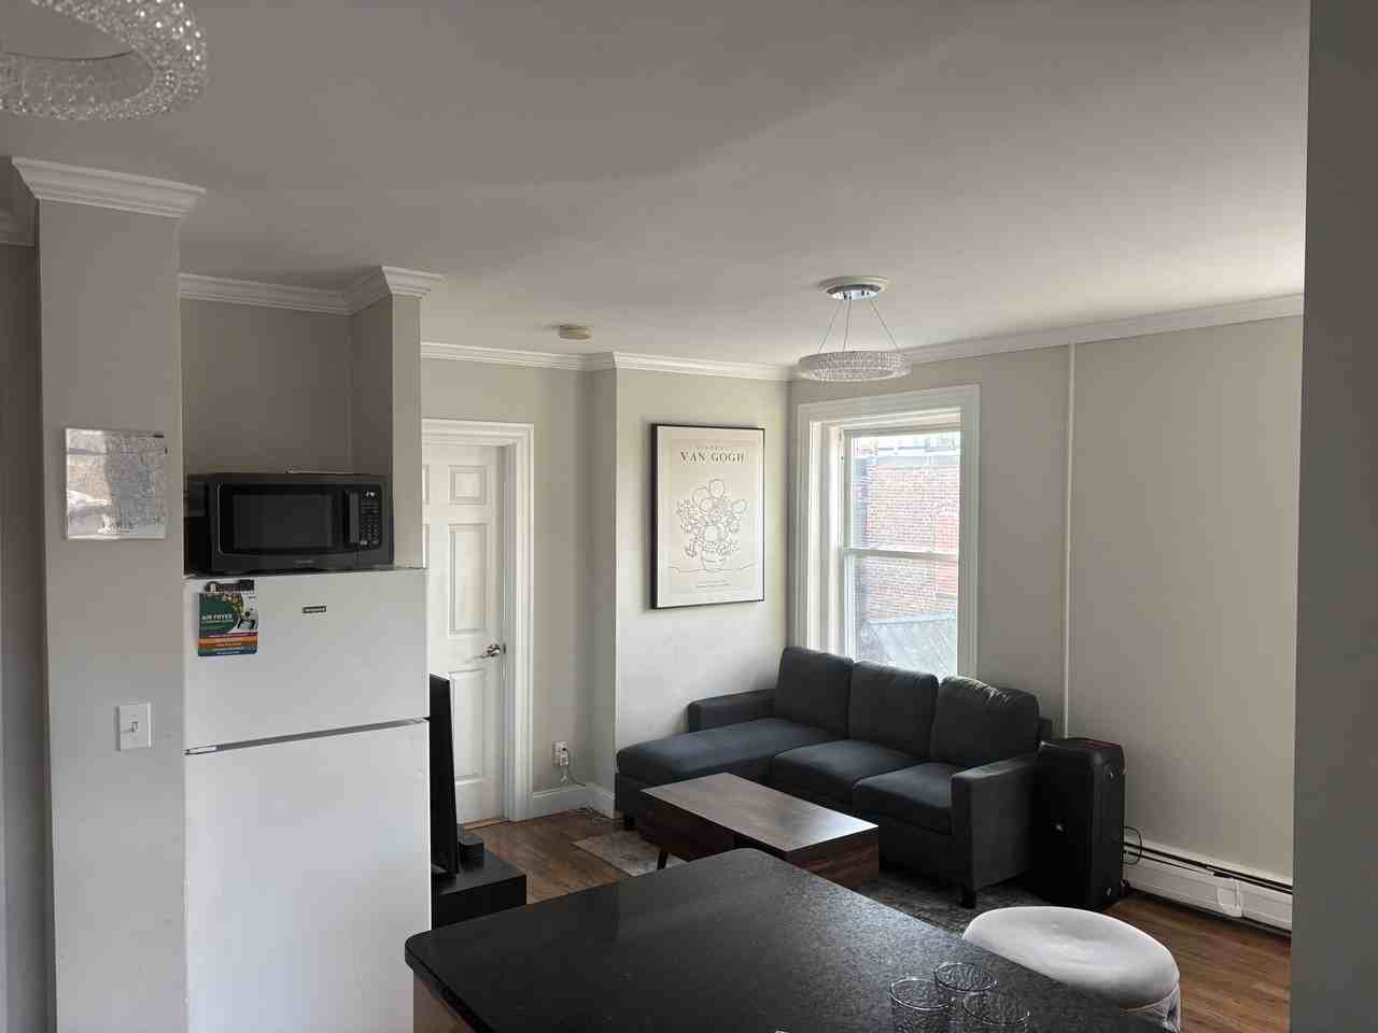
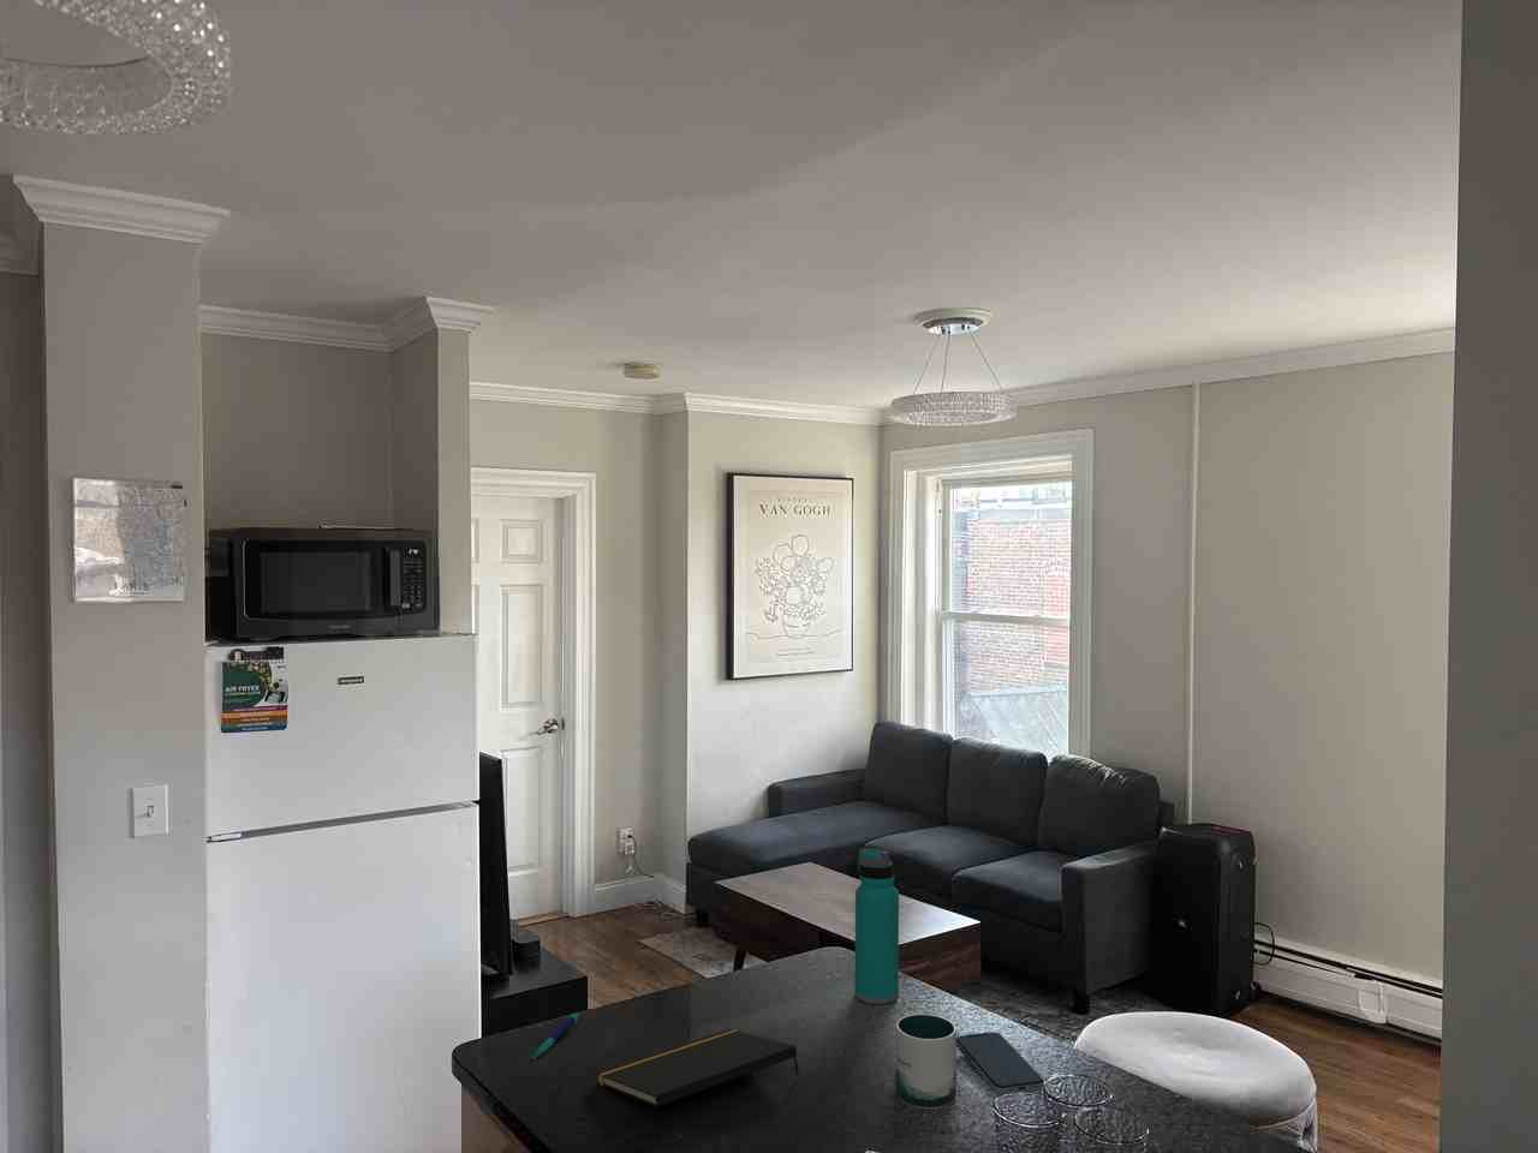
+ notepad [595,1028,800,1108]
+ mug [894,1013,958,1109]
+ smartphone [957,1031,1045,1095]
+ pen [533,1011,581,1060]
+ water bottle [853,848,900,1005]
